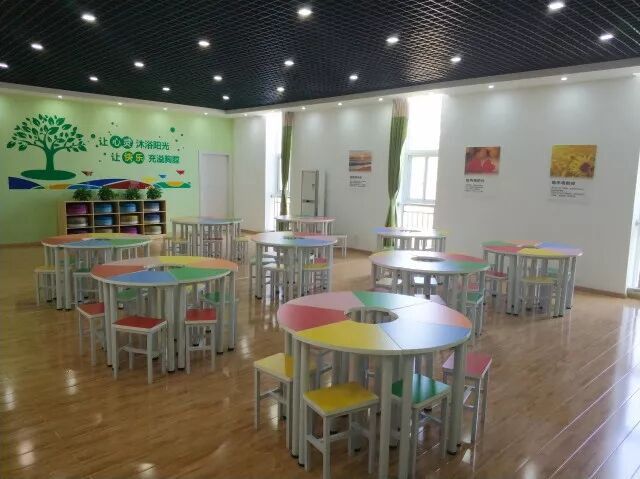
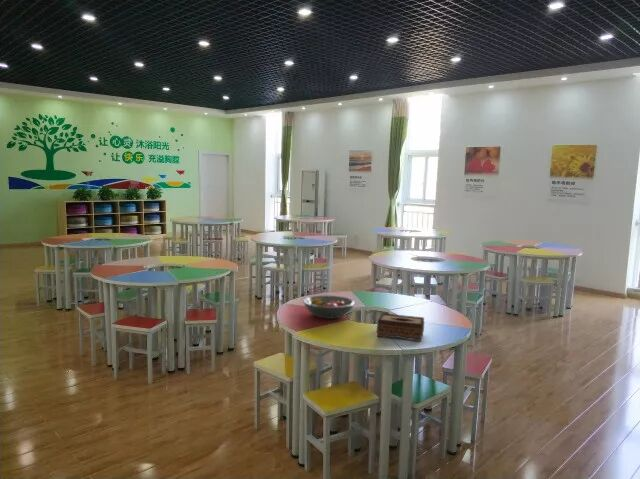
+ fruit bowl [302,294,356,320]
+ tissue box [376,312,425,343]
